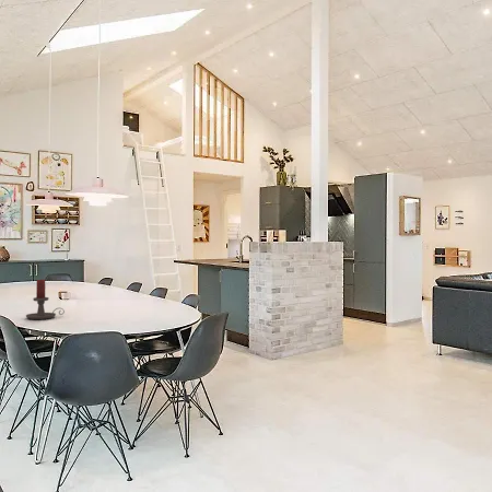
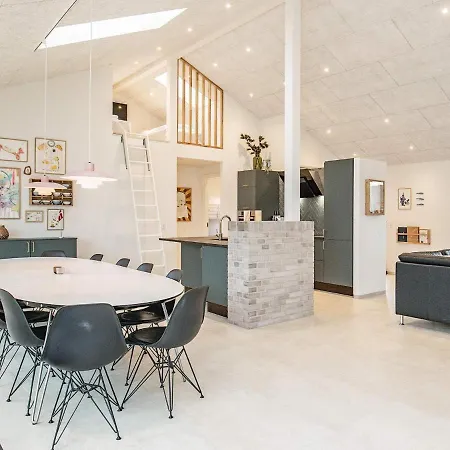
- candle holder [25,279,66,320]
